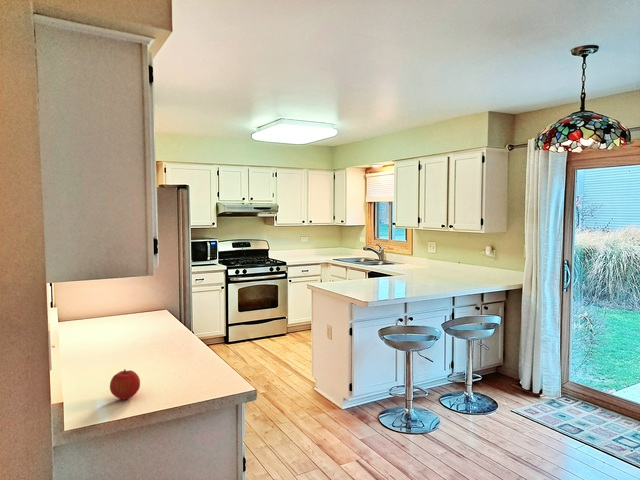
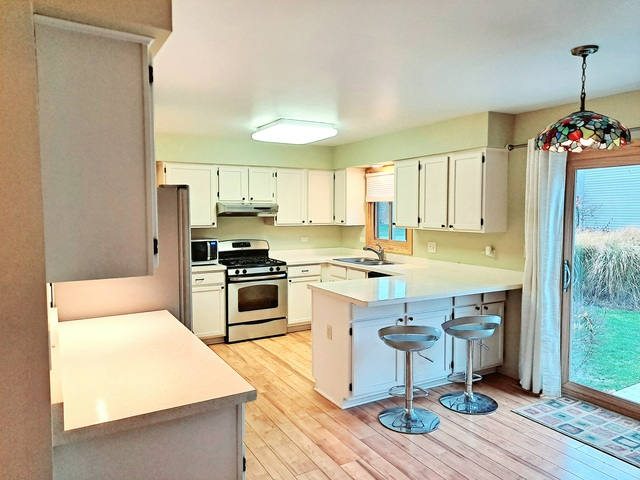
- fruit [109,368,141,401]
